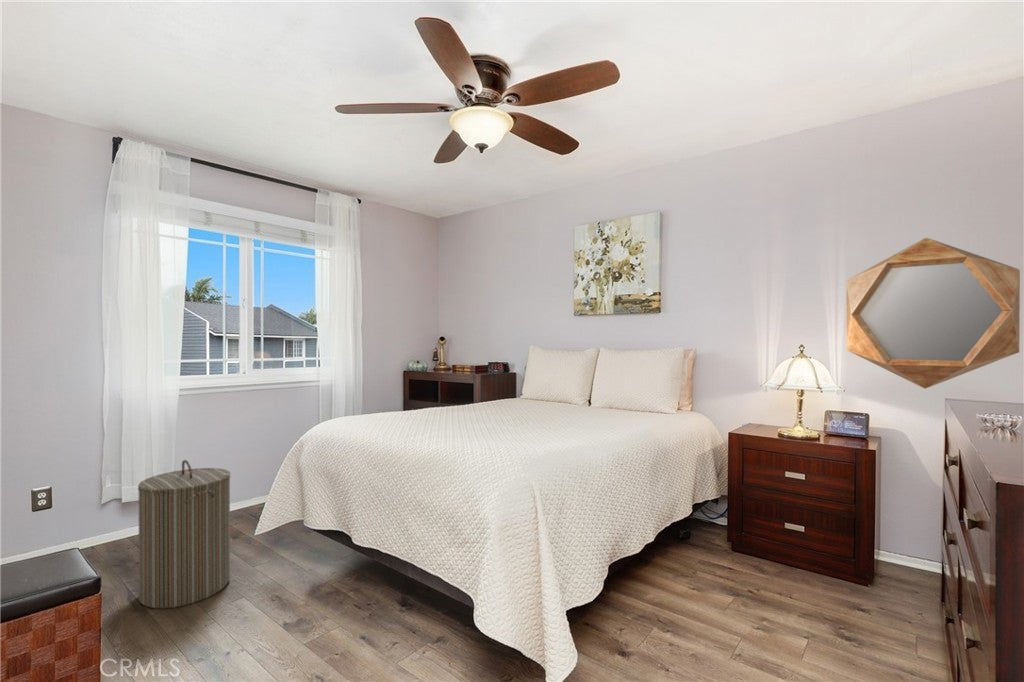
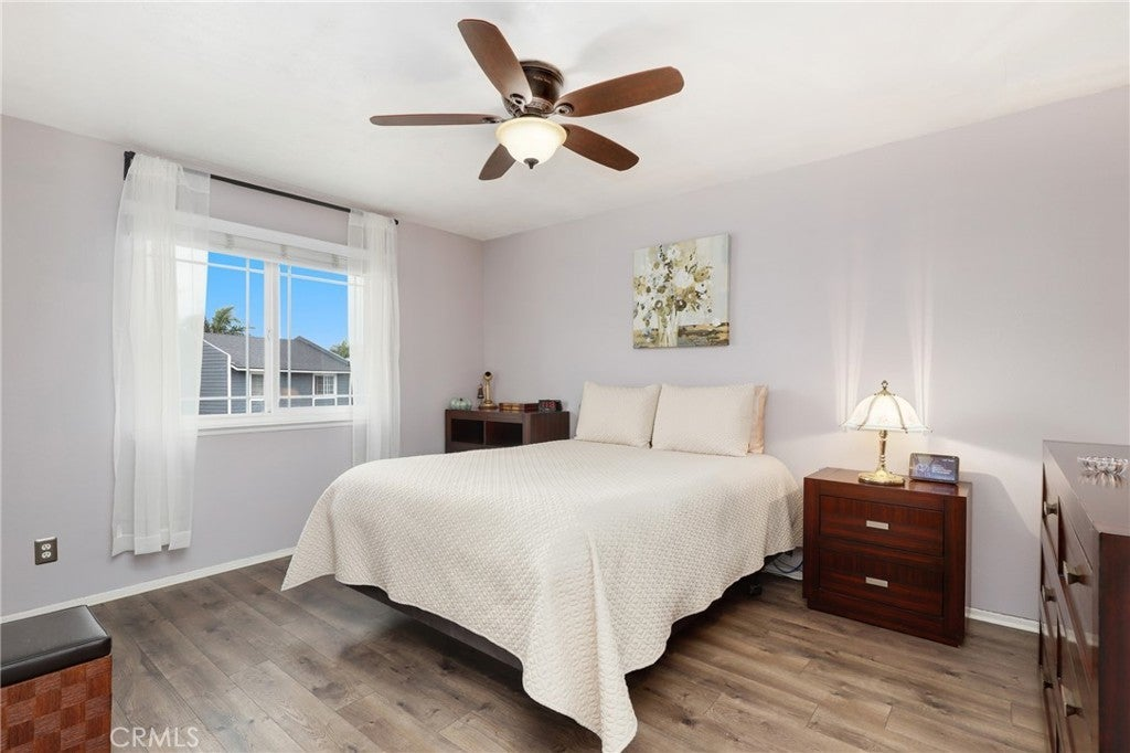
- home mirror [845,237,1021,390]
- laundry hamper [137,459,231,610]
